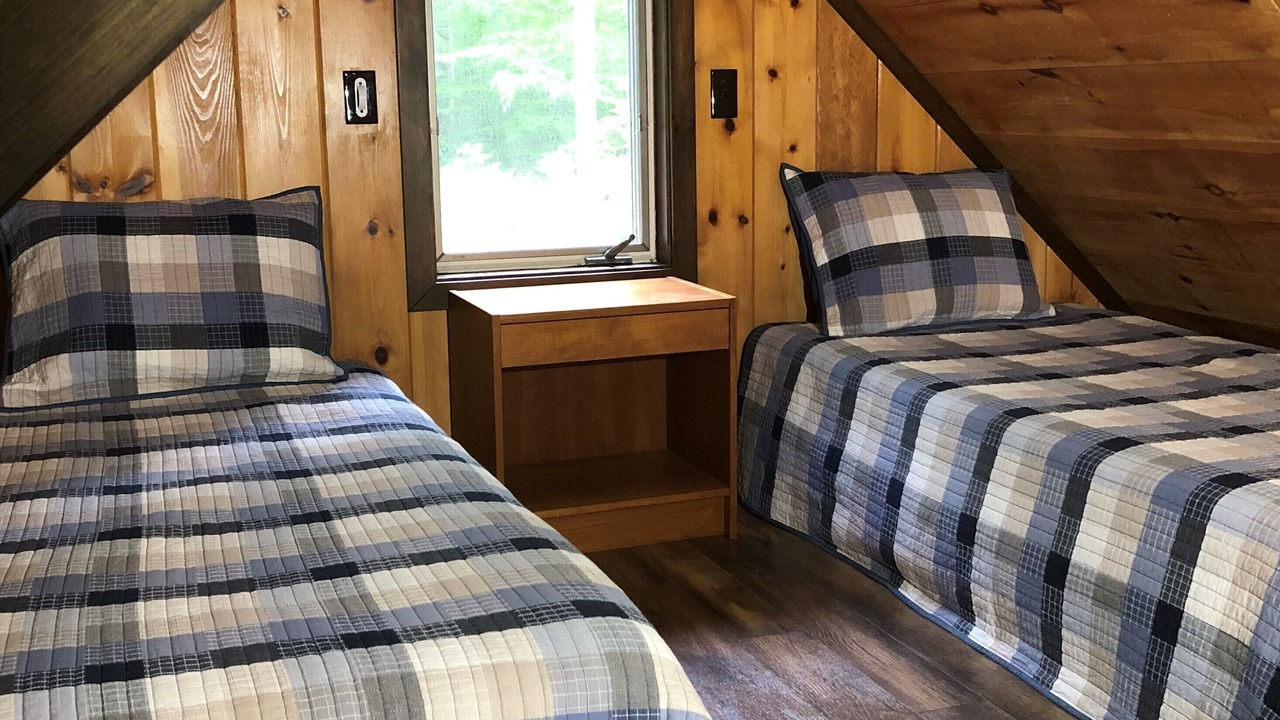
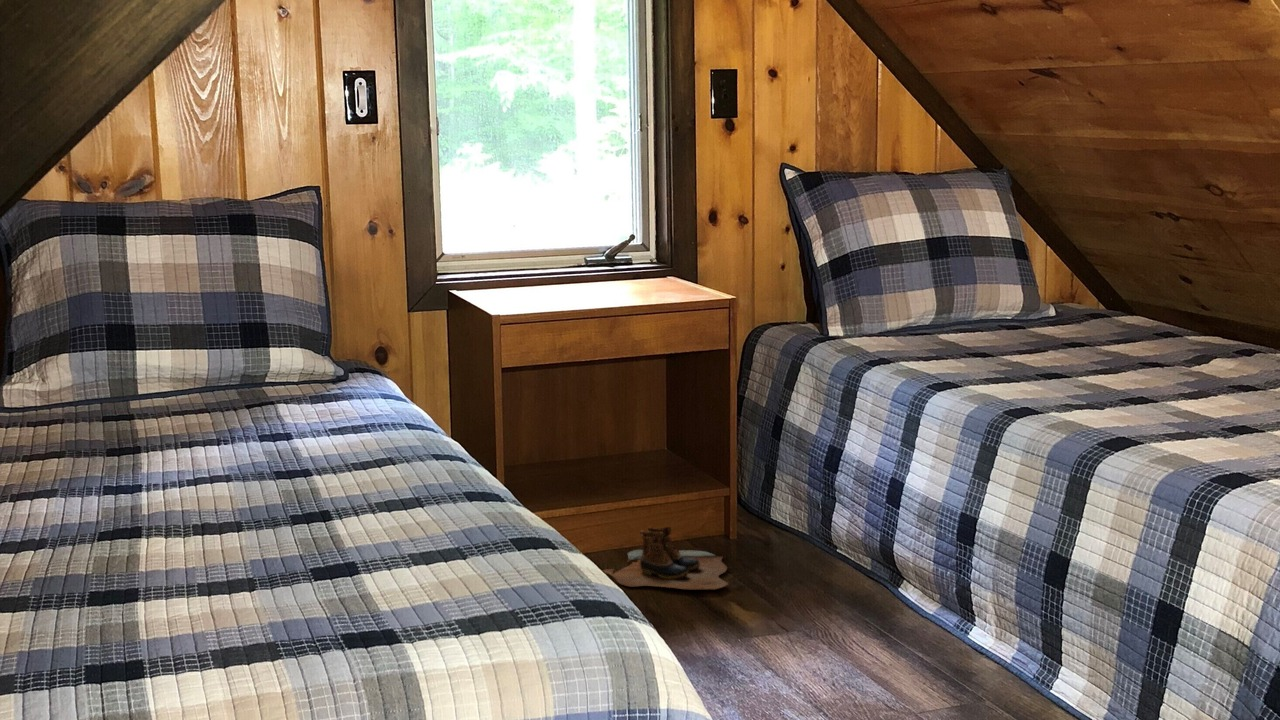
+ boots [602,526,729,590]
